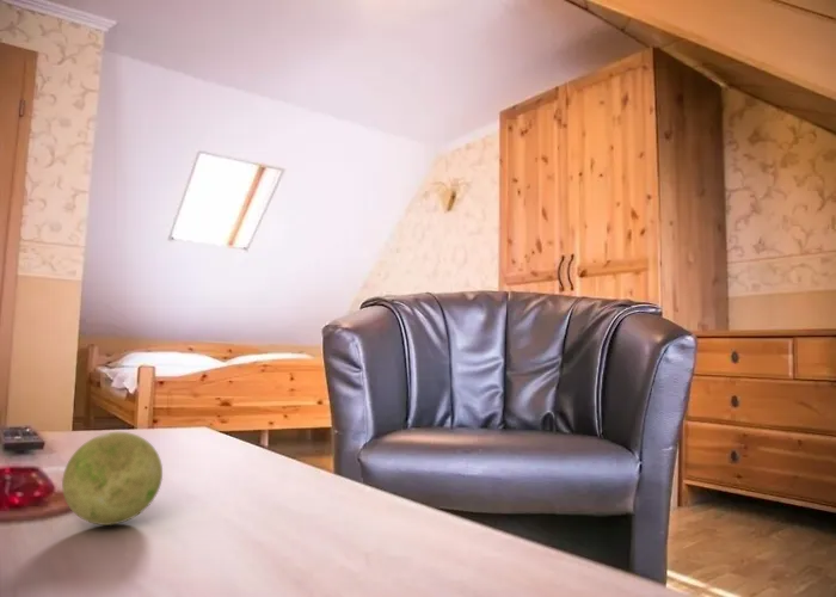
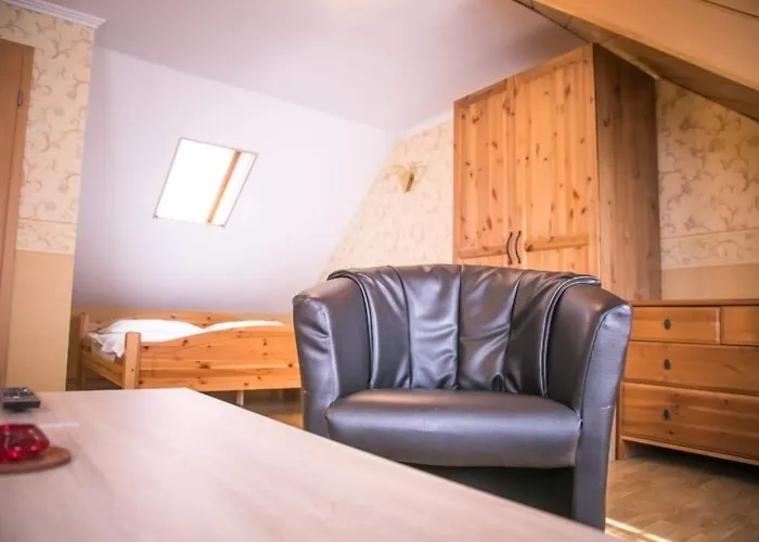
- decorative ball [61,431,164,527]
